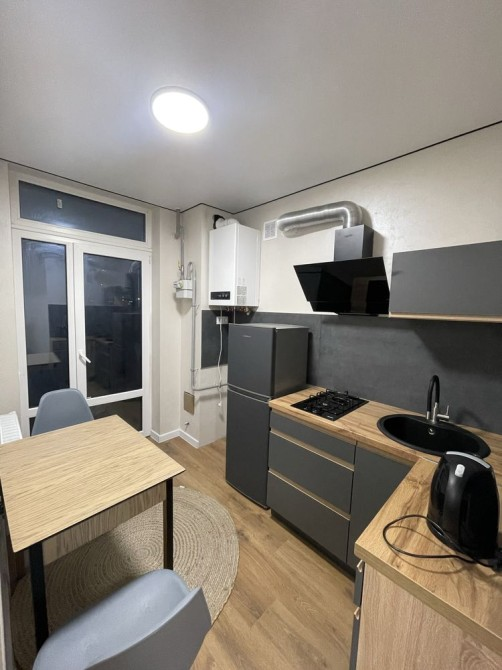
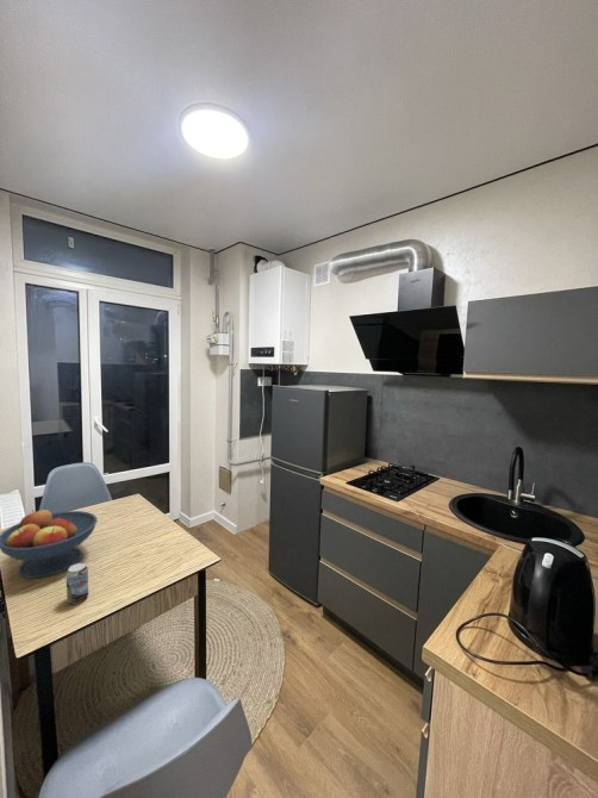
+ beverage can [66,562,89,605]
+ fruit bowl [0,509,99,579]
